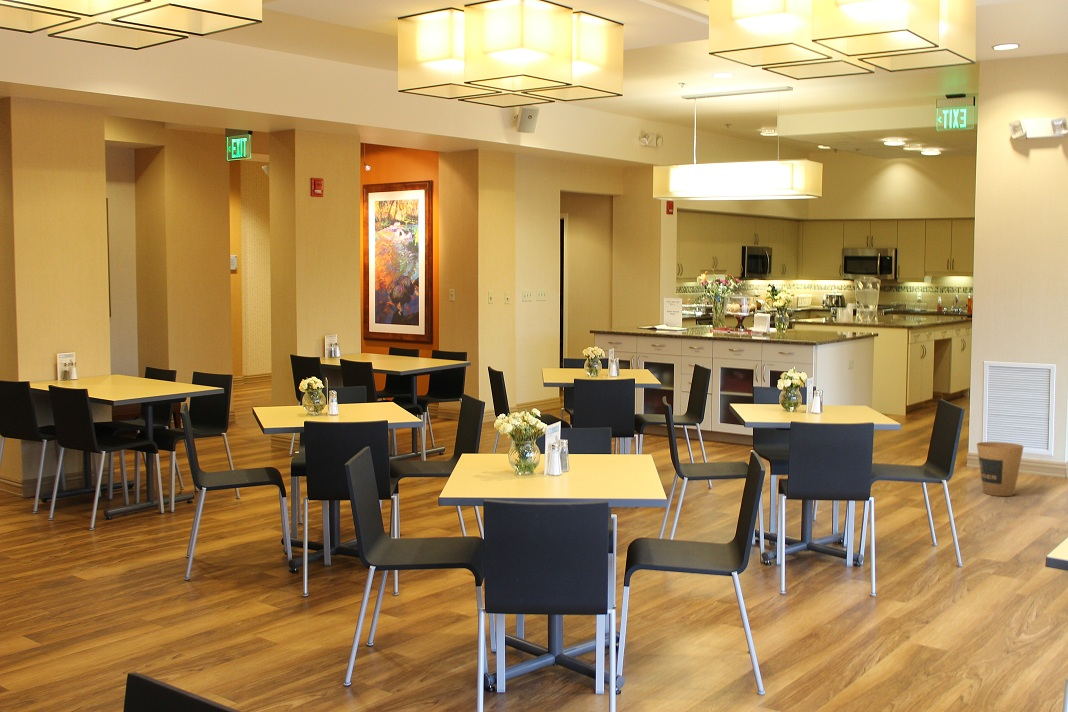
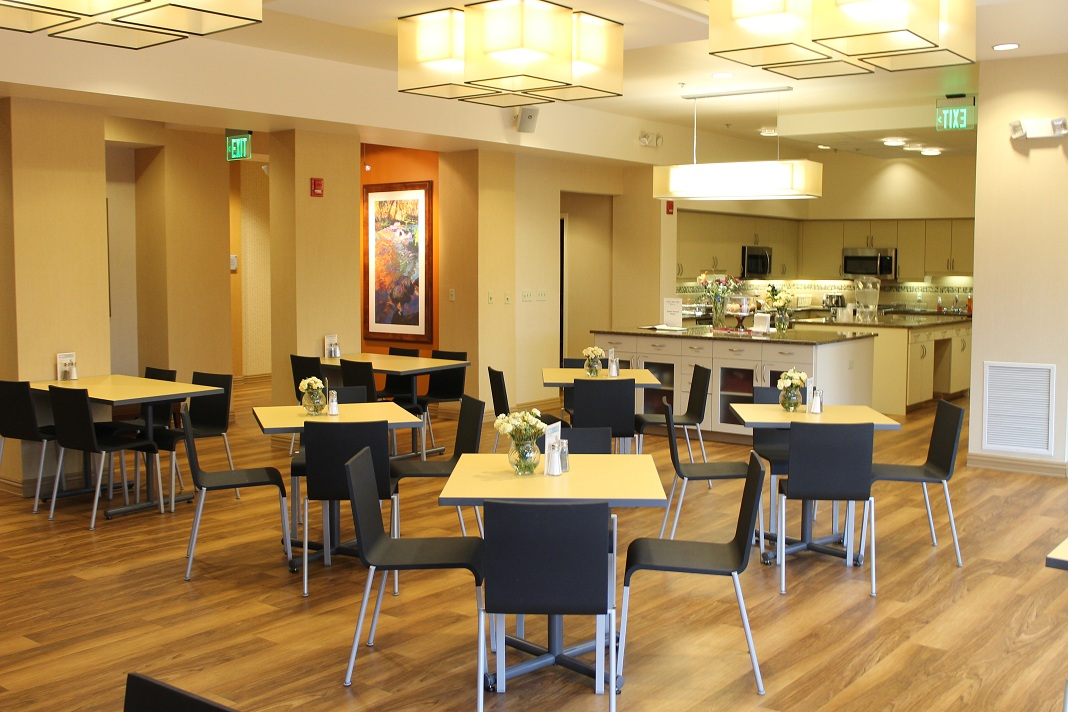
- trash can [976,441,1025,497]
